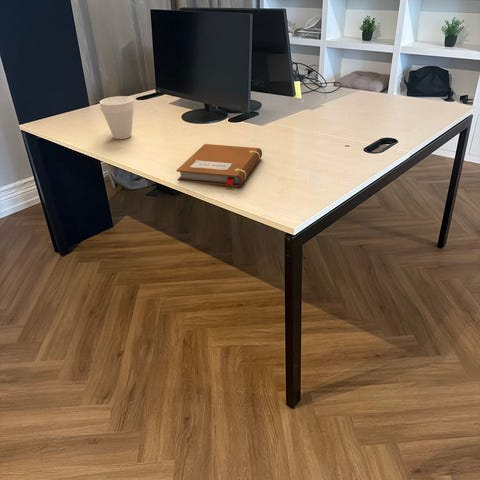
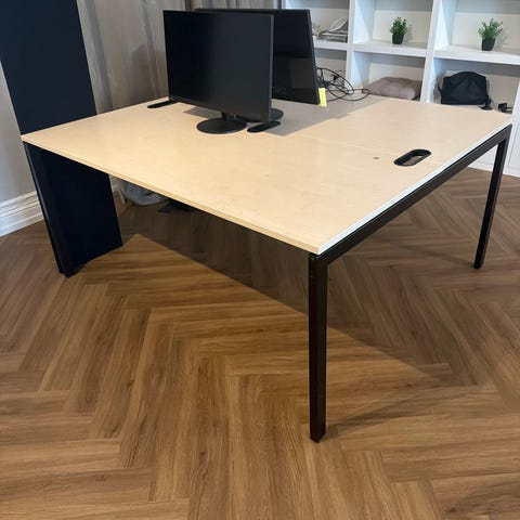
- cup [99,95,135,140]
- notebook [175,143,263,188]
